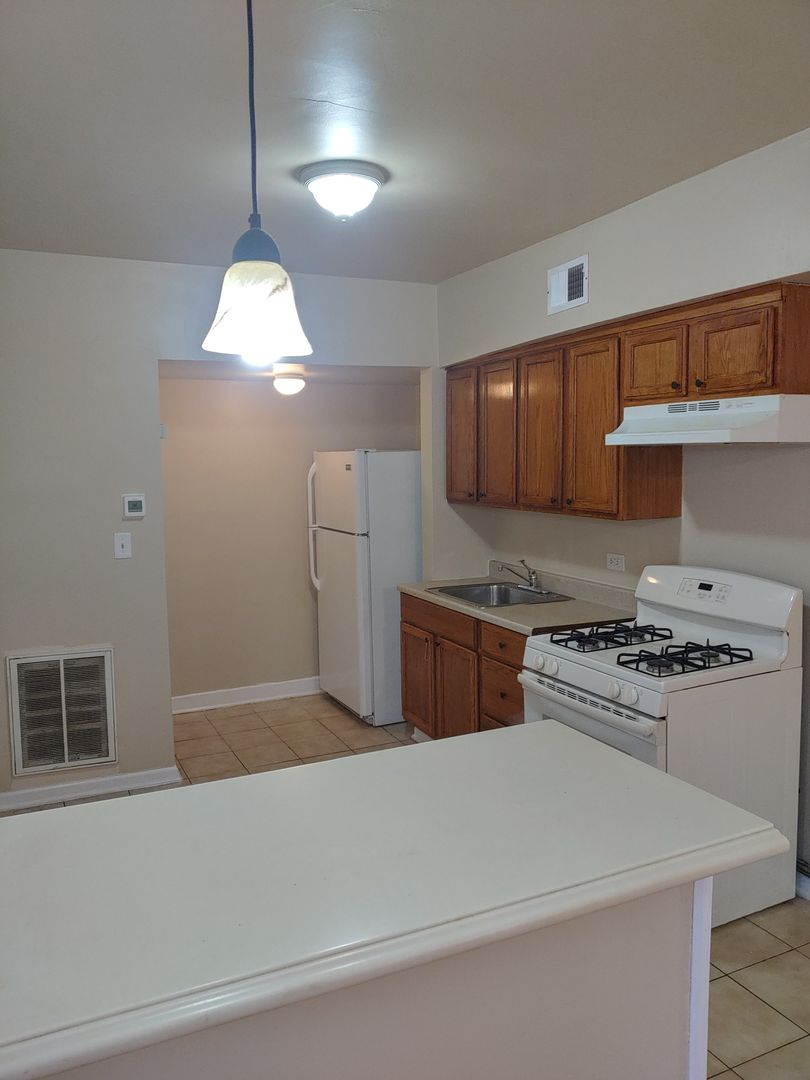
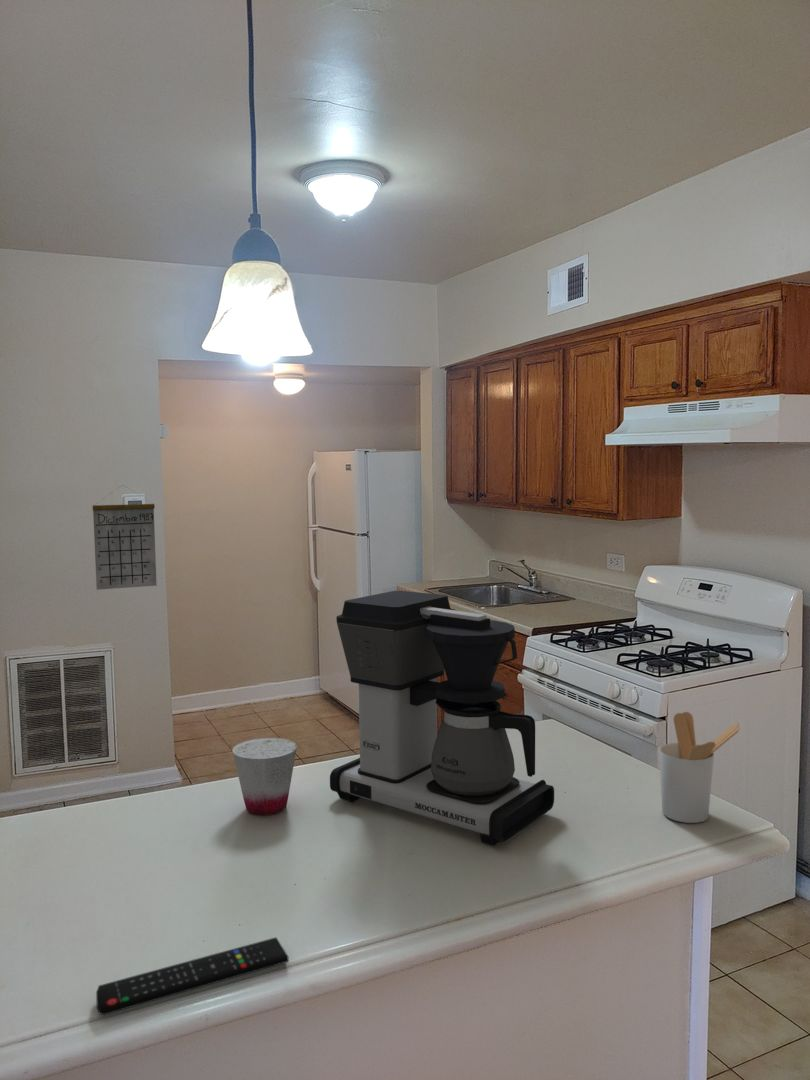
+ calendar [92,484,158,591]
+ coffee maker [329,590,555,847]
+ utensil holder [658,711,741,824]
+ remote control [95,936,290,1016]
+ cup [231,737,298,816]
